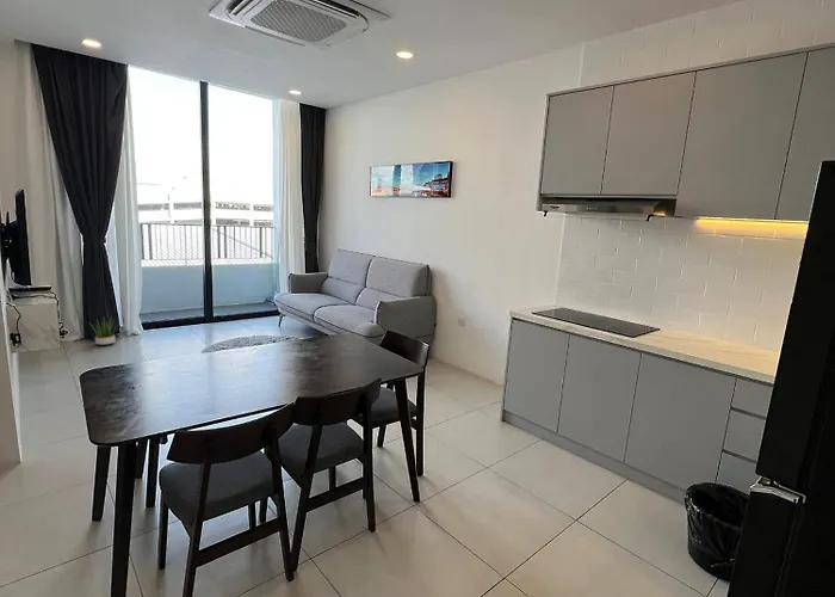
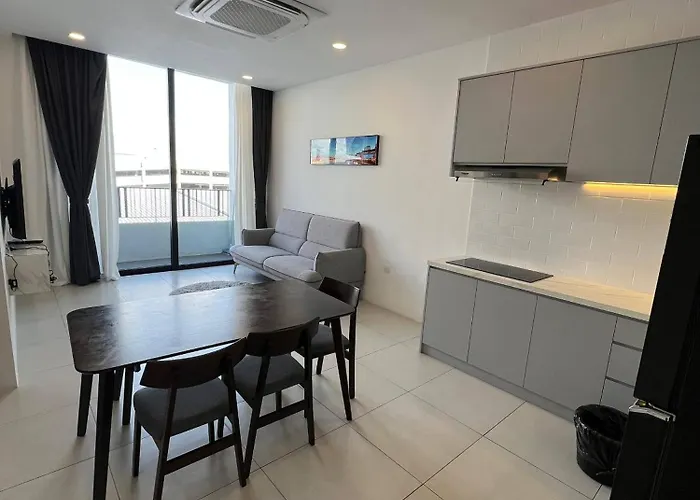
- potted plant [89,316,119,346]
